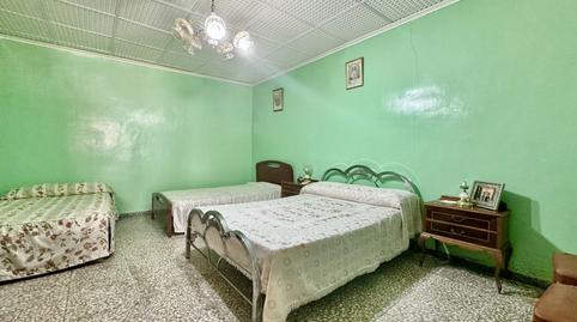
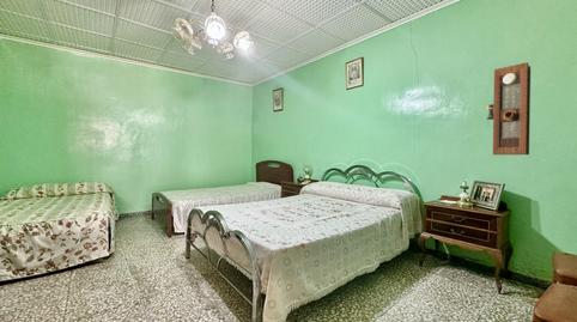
+ pendulum clock [485,61,532,156]
